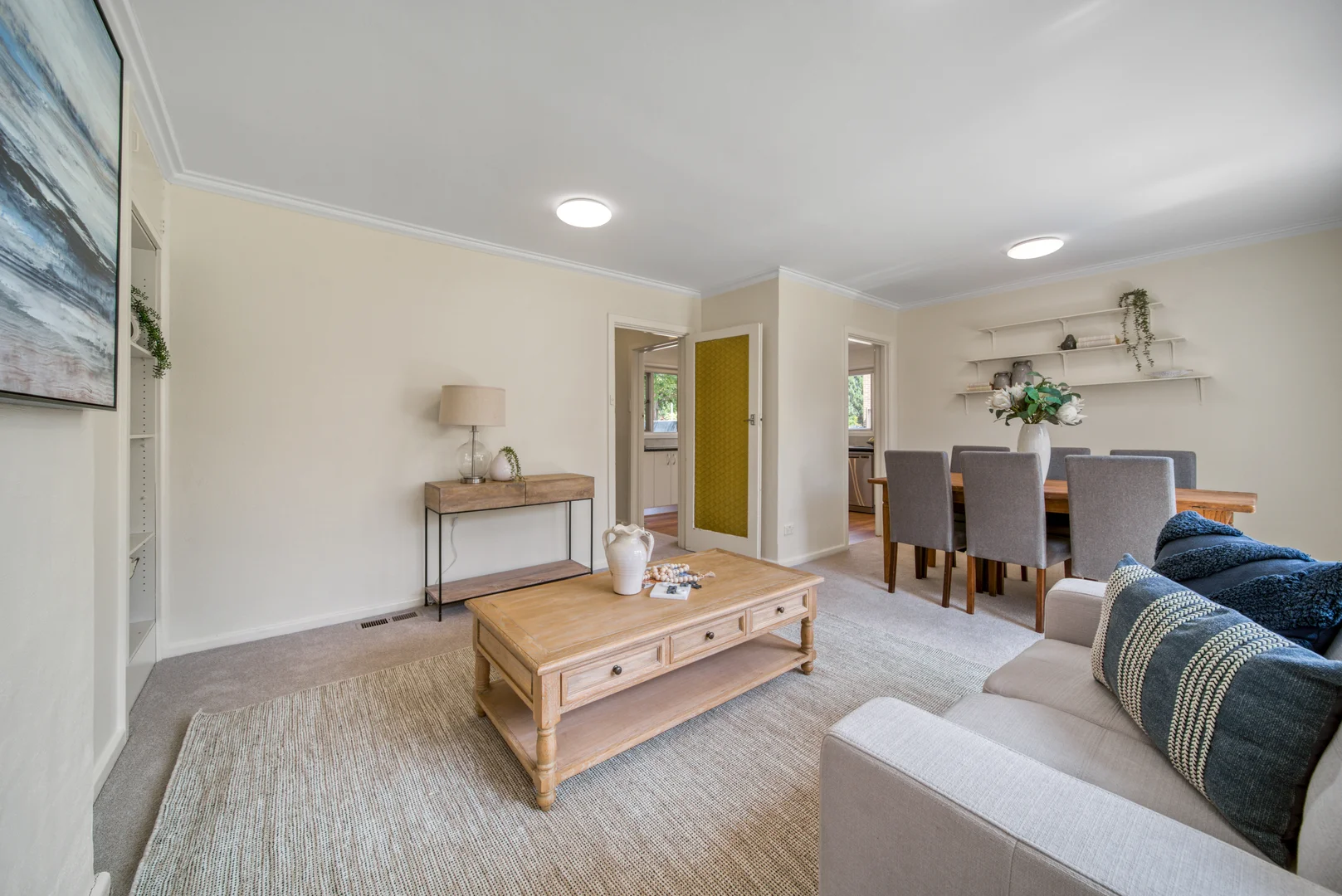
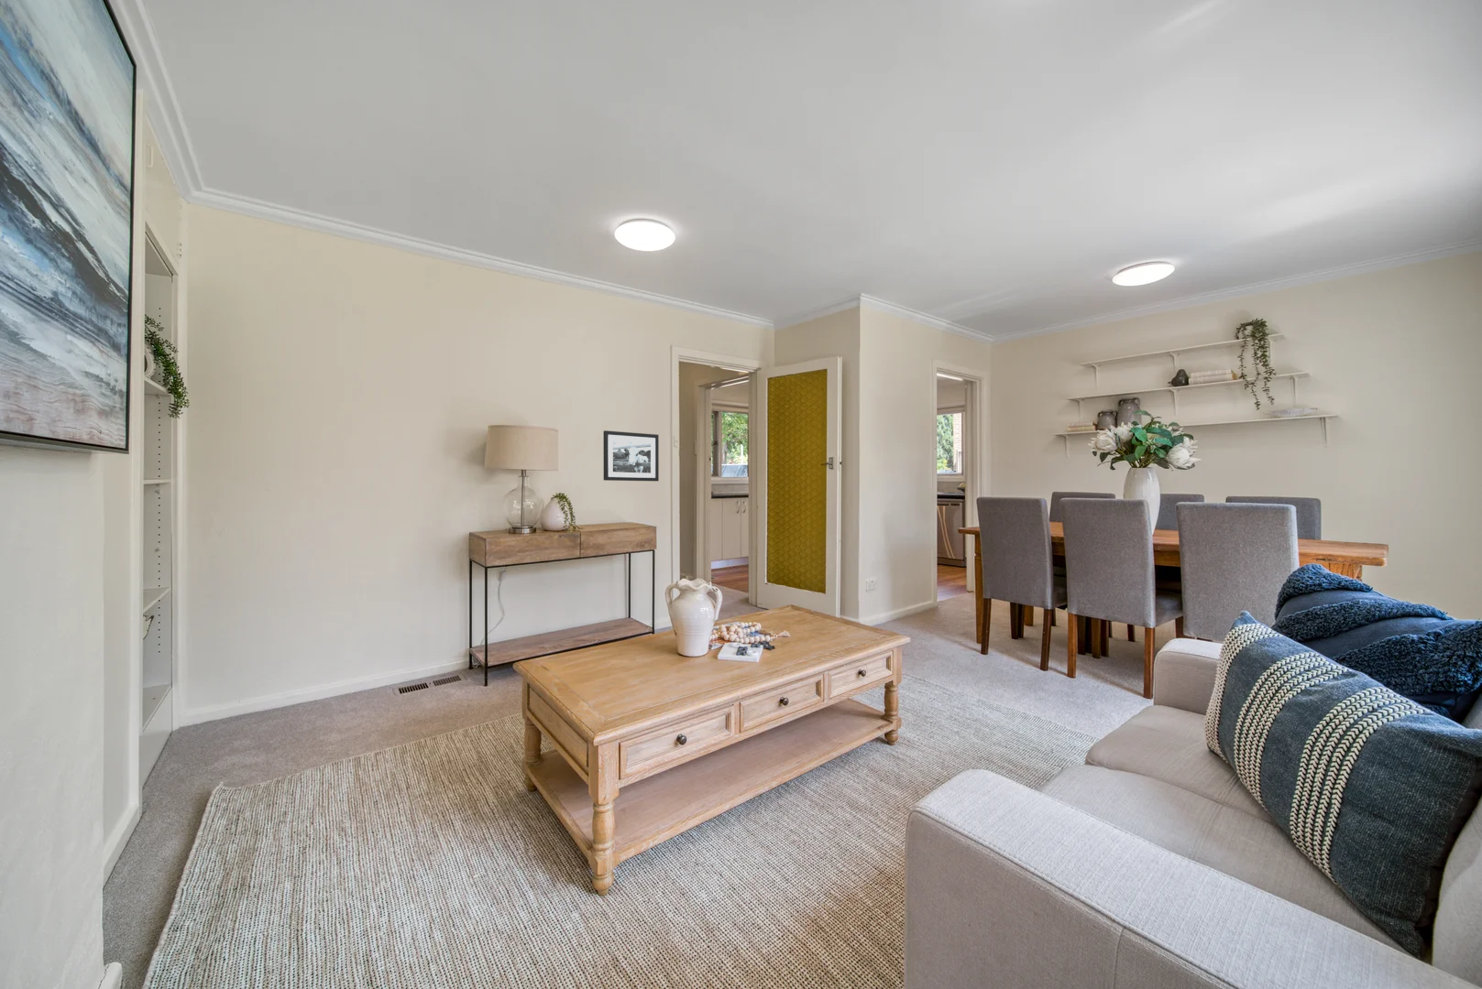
+ picture frame [602,429,660,481]
